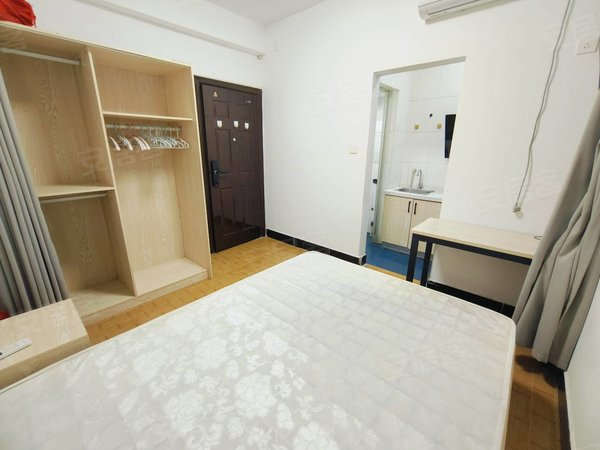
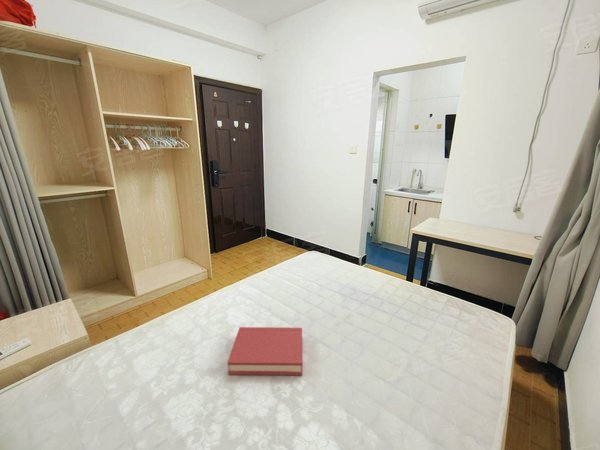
+ hardback book [227,326,303,376]
